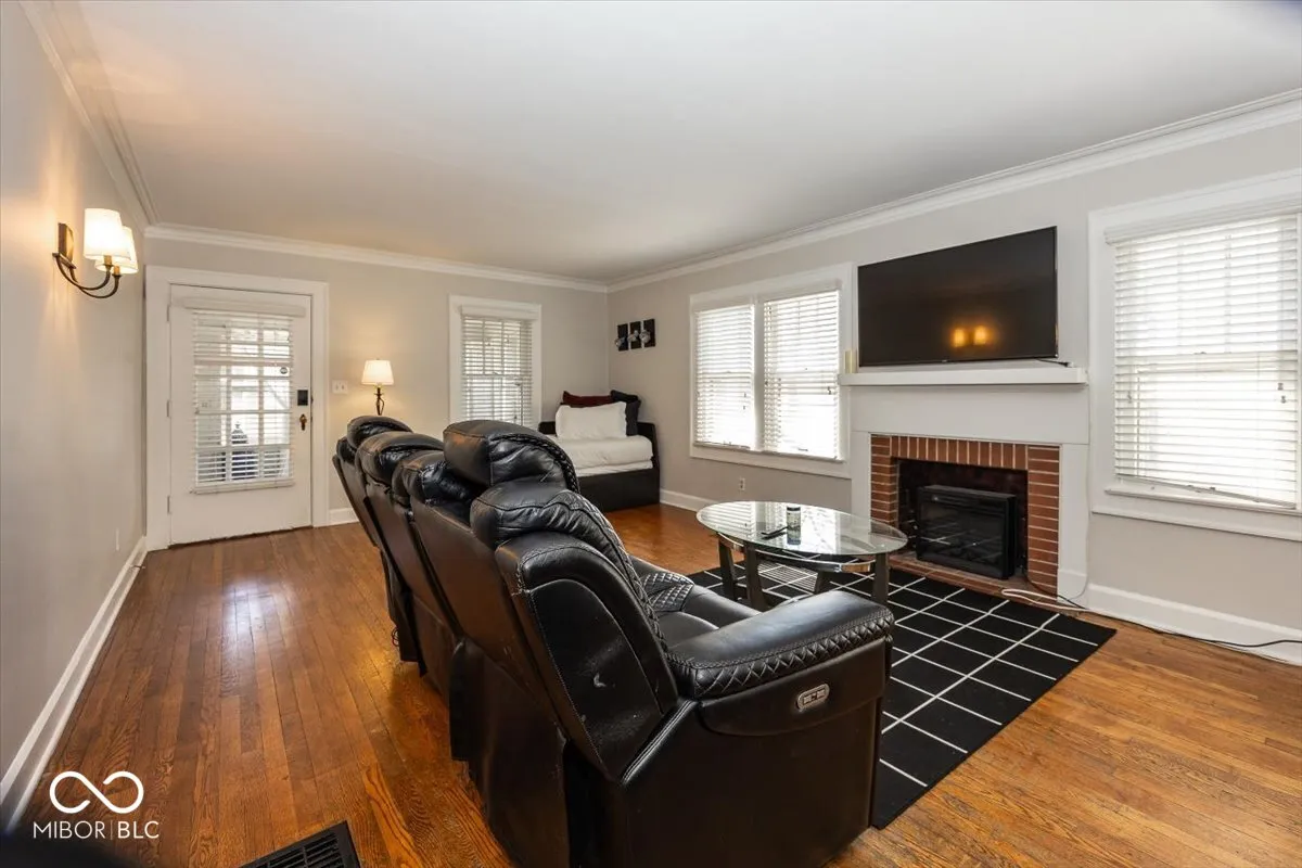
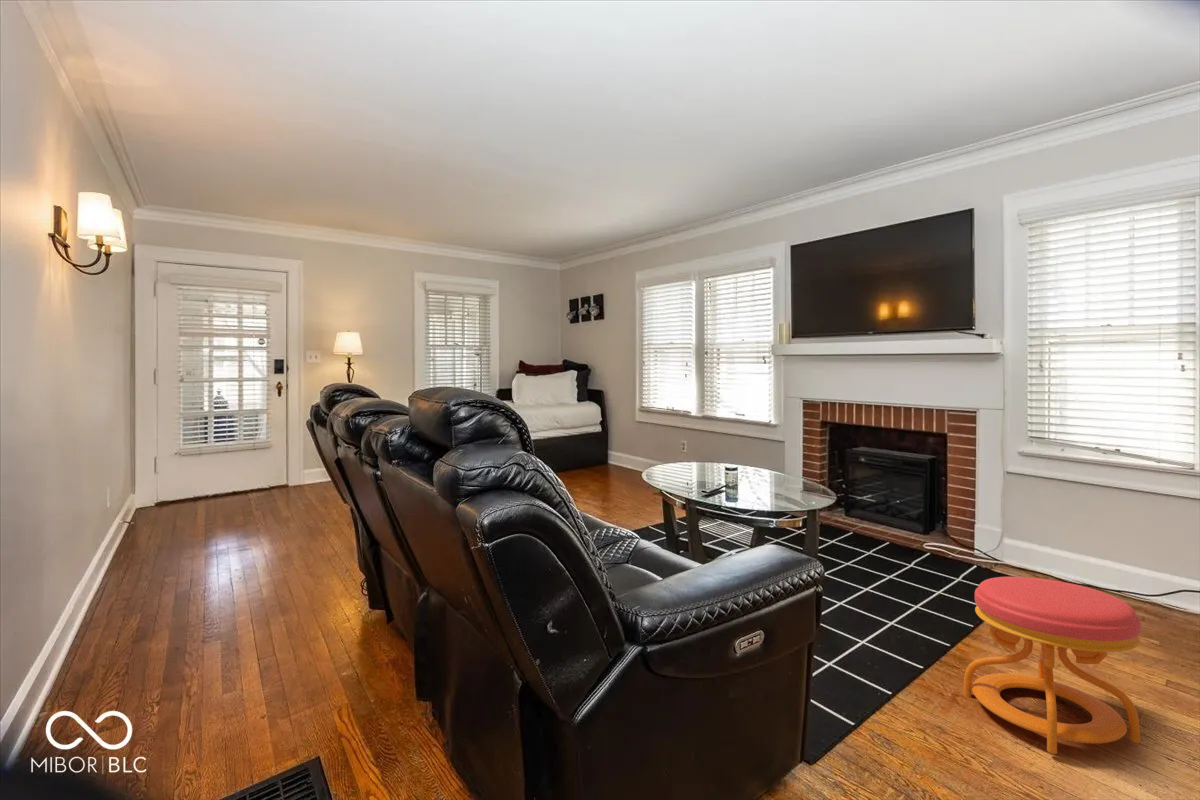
+ stool [962,576,1142,755]
